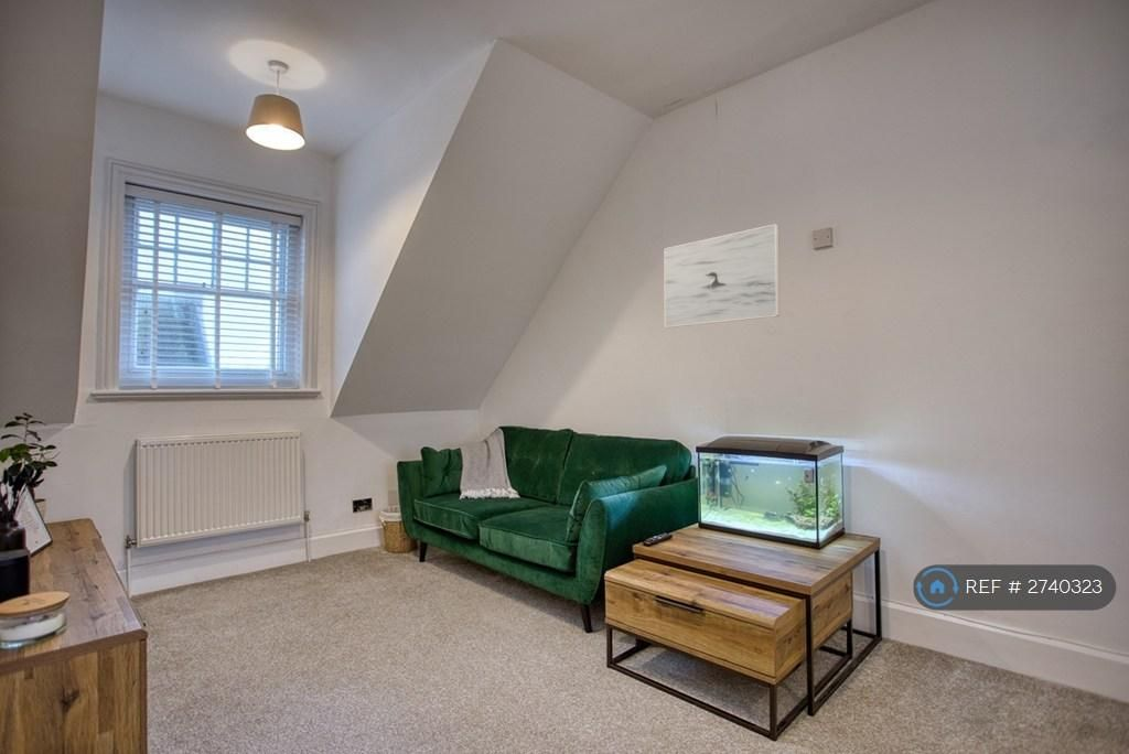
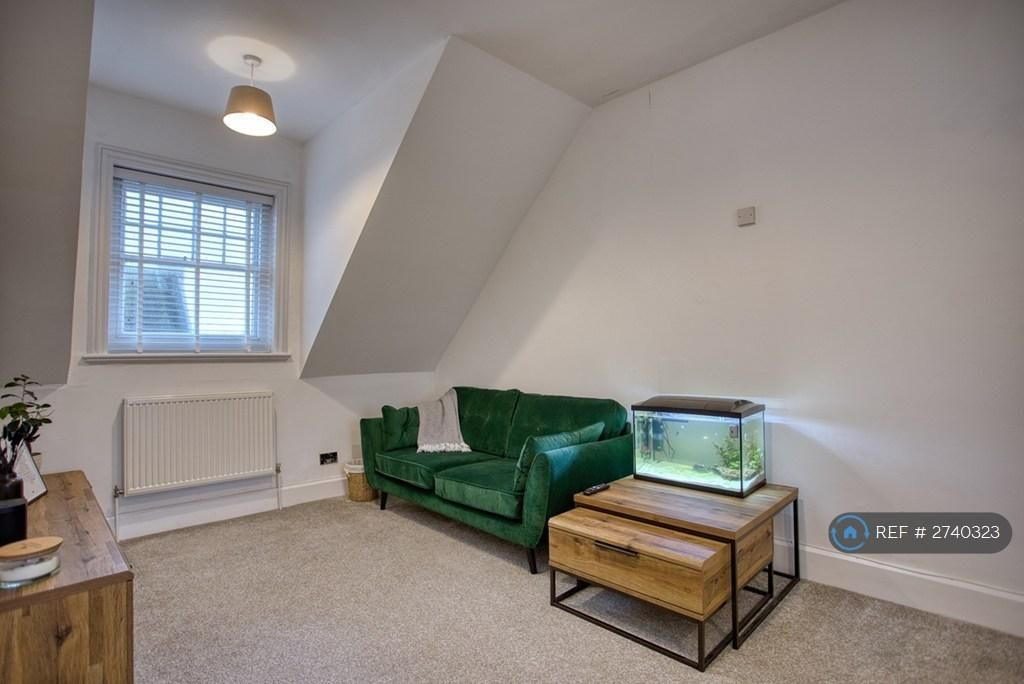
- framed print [664,223,781,328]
